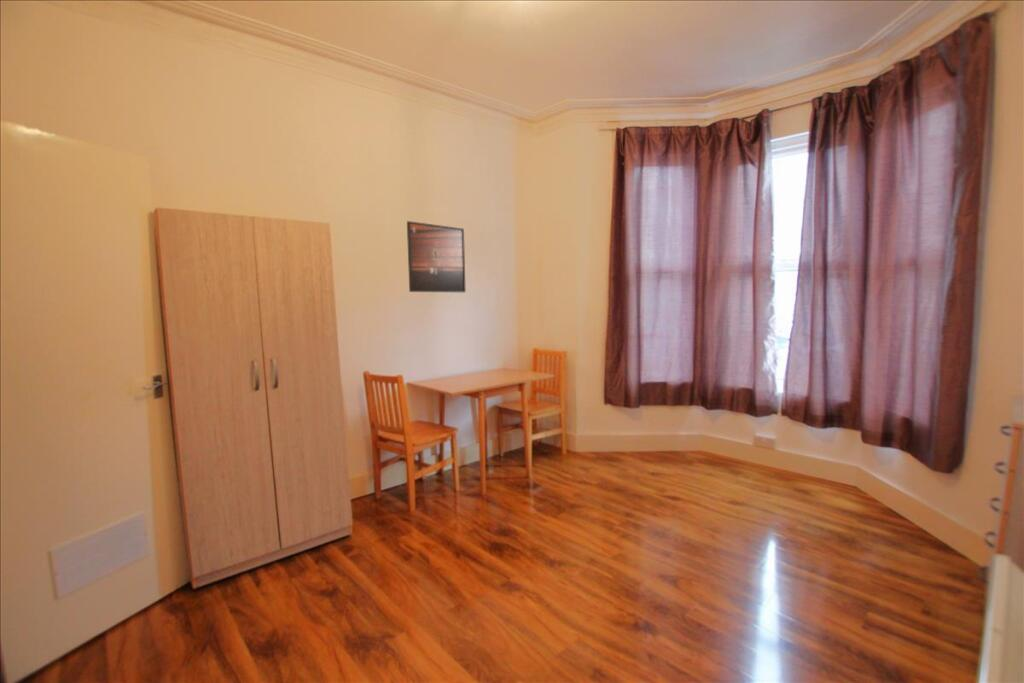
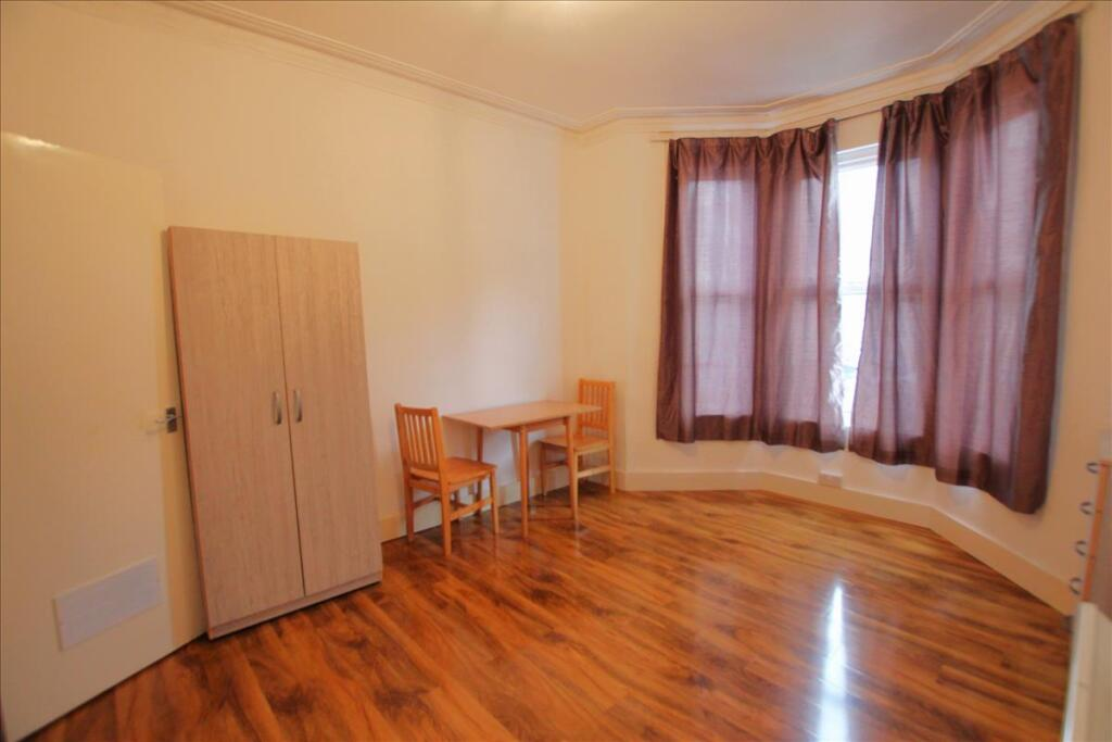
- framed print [406,220,467,293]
